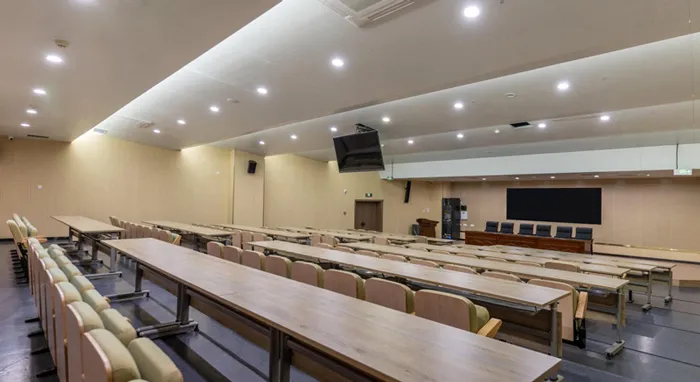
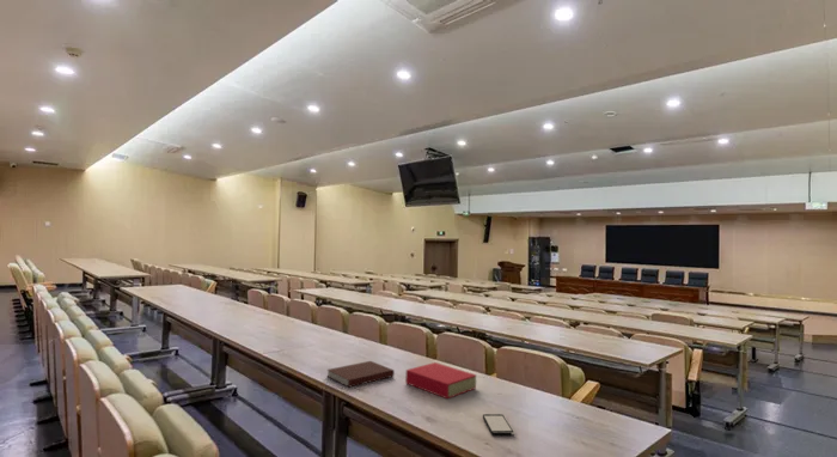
+ book [404,361,477,400]
+ smartphone [482,413,517,437]
+ notebook [325,360,396,389]
